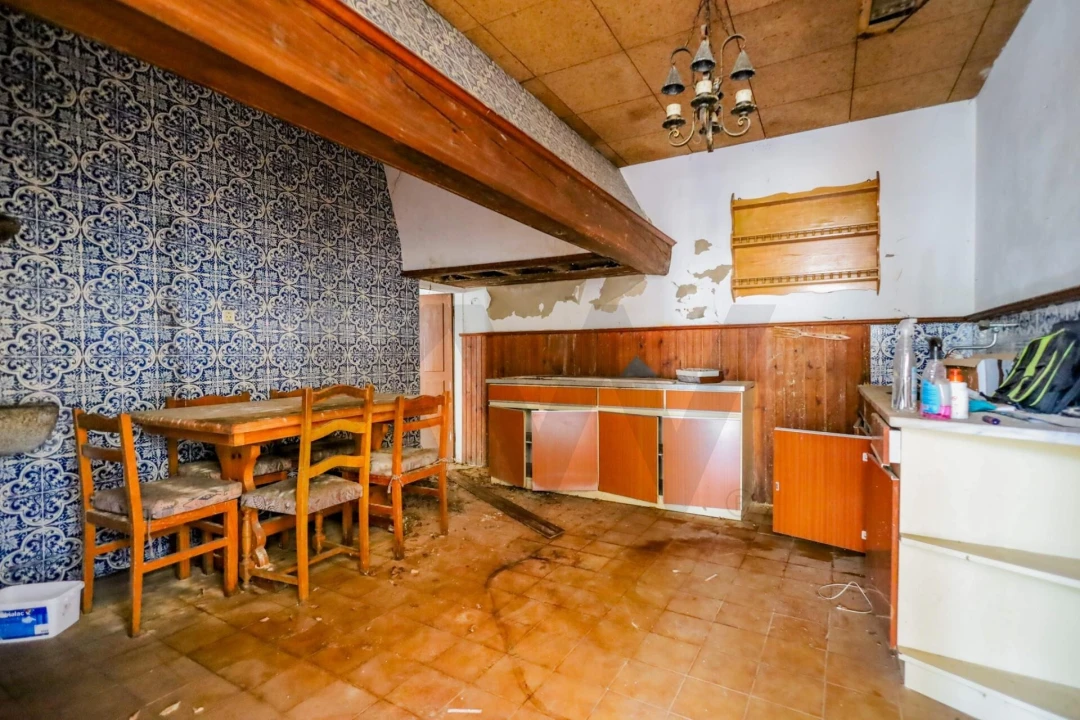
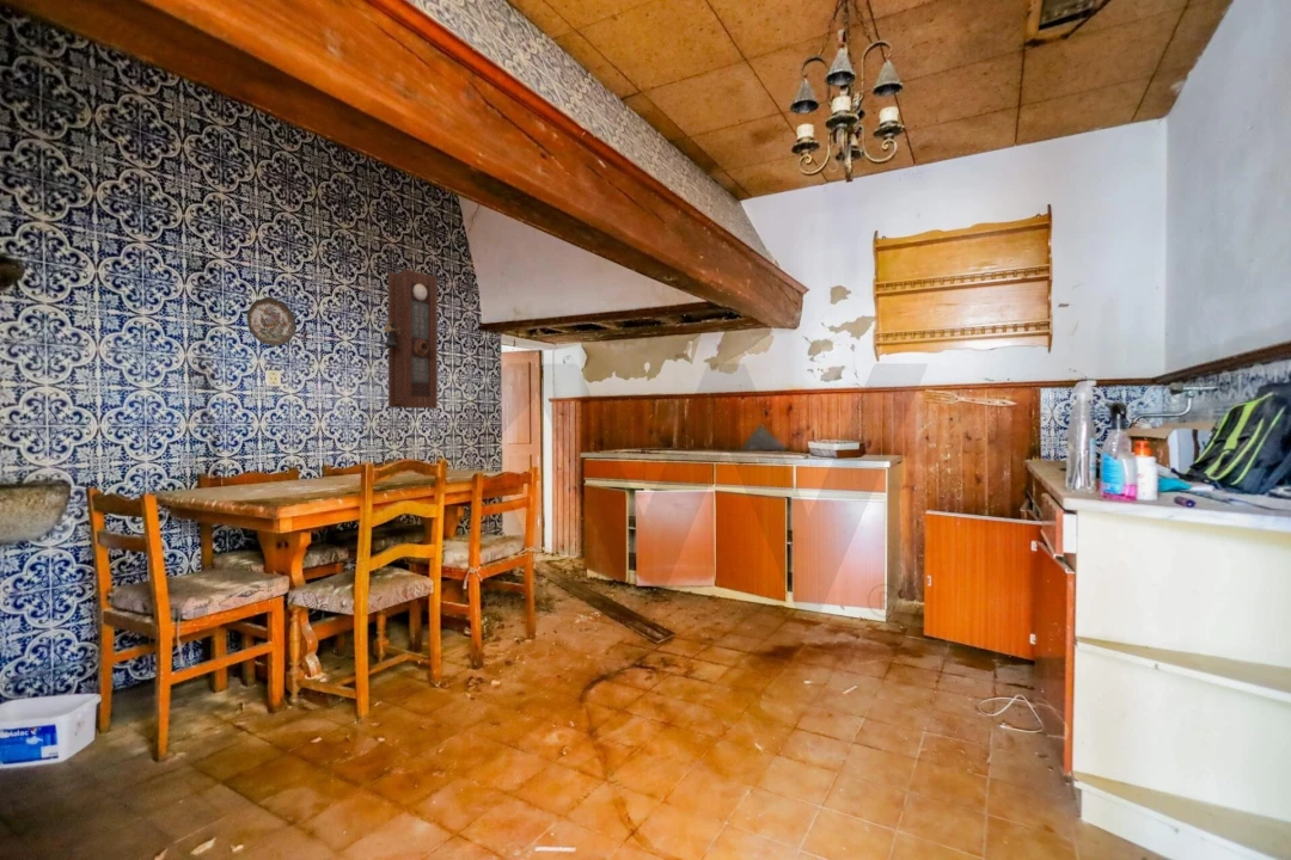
+ decorative plate [246,296,298,348]
+ pendulum clock [383,268,439,410]
